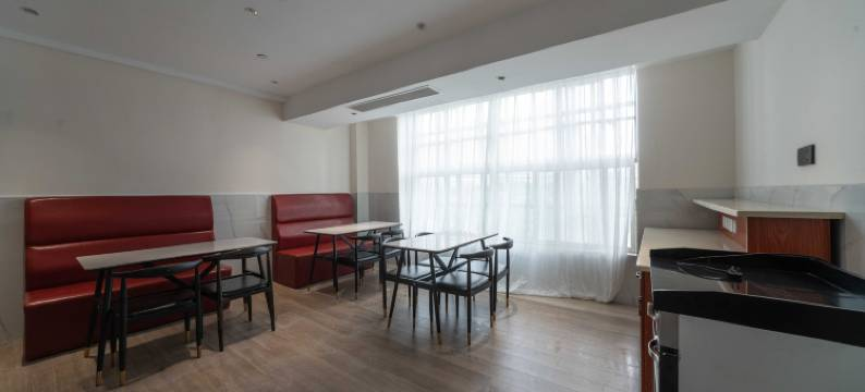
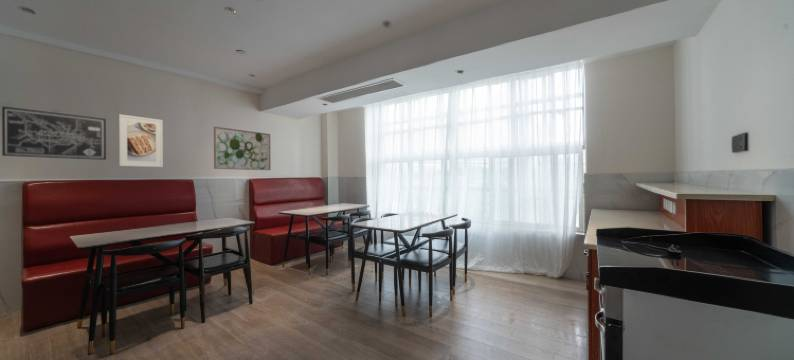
+ wall art [1,105,107,161]
+ wall art [213,126,272,171]
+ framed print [118,113,164,168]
